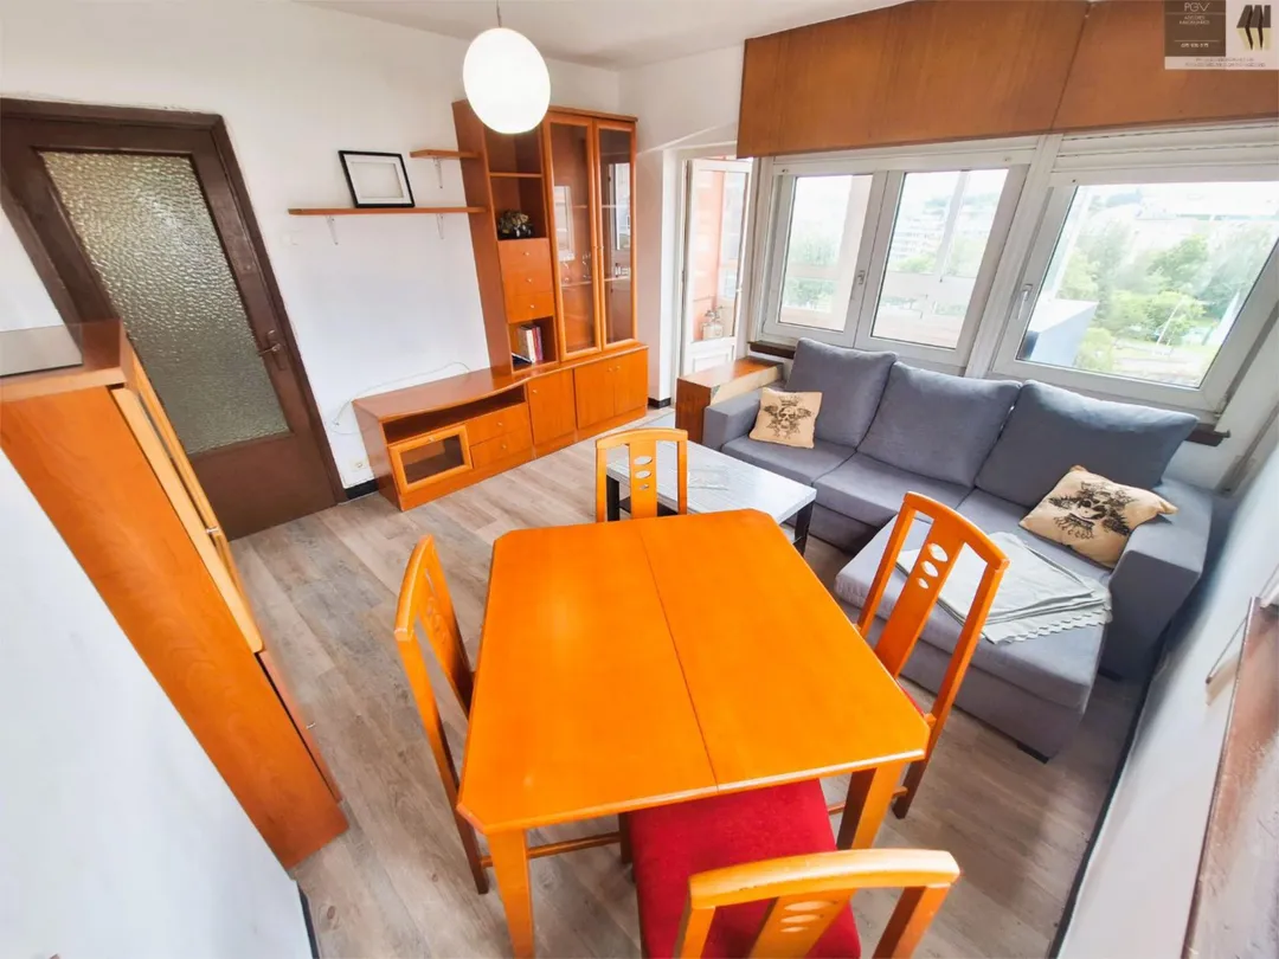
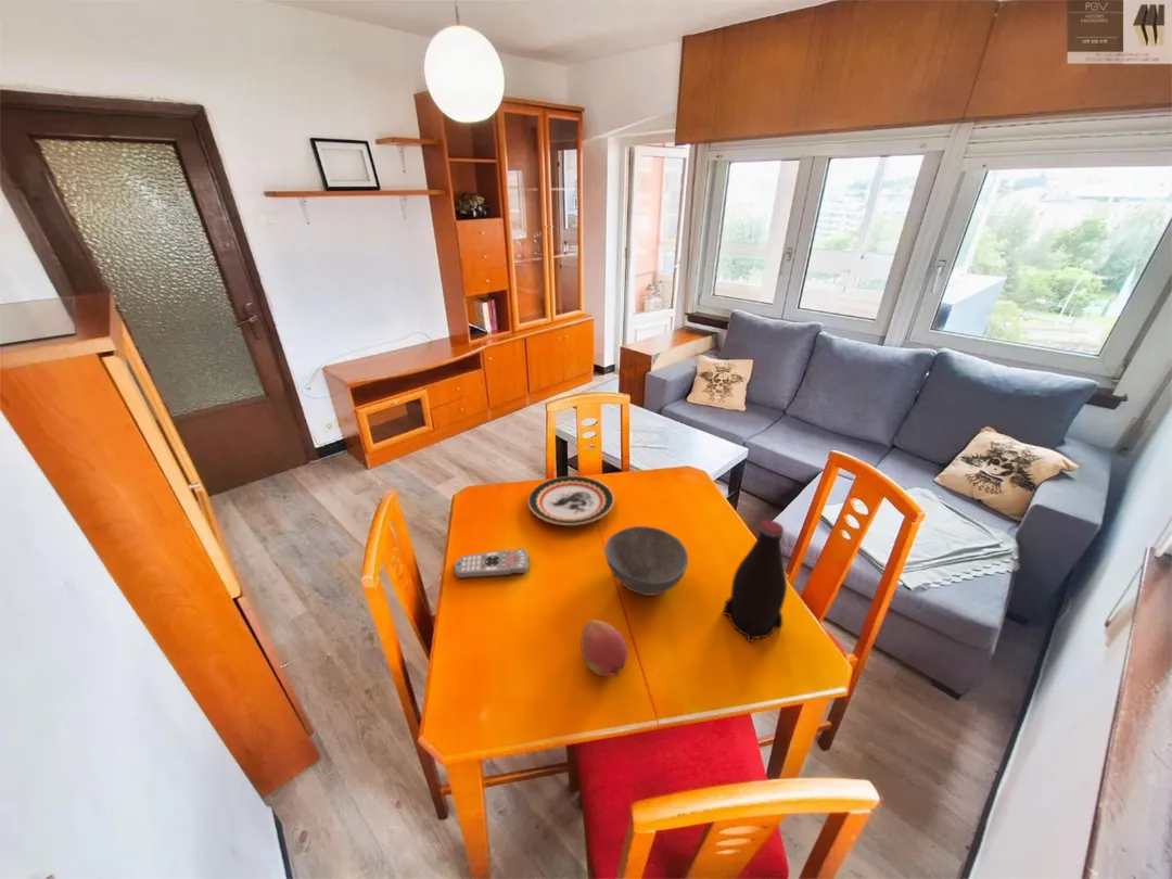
+ remote control [453,548,530,579]
+ plate [527,475,615,526]
+ bowl [603,525,689,597]
+ fruit [579,619,628,678]
+ bottle [723,520,788,644]
